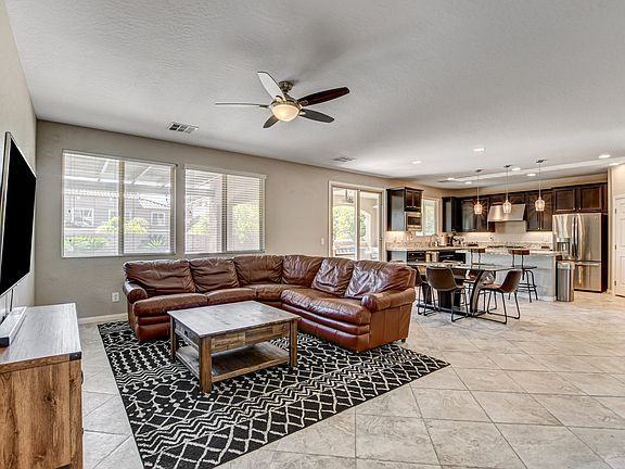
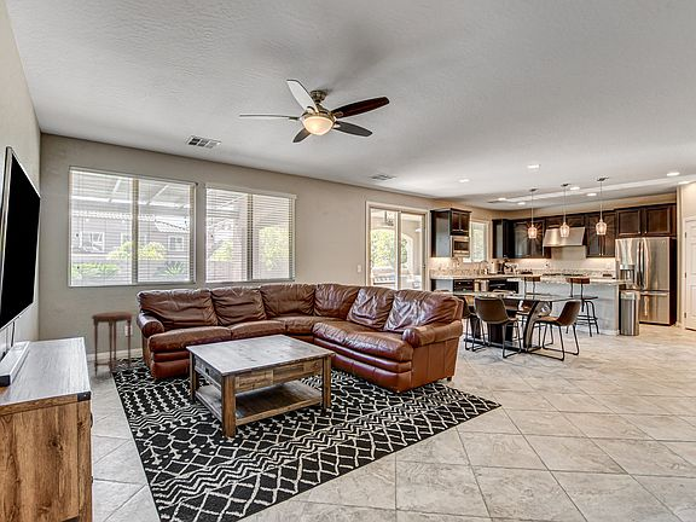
+ side table [91,311,134,379]
